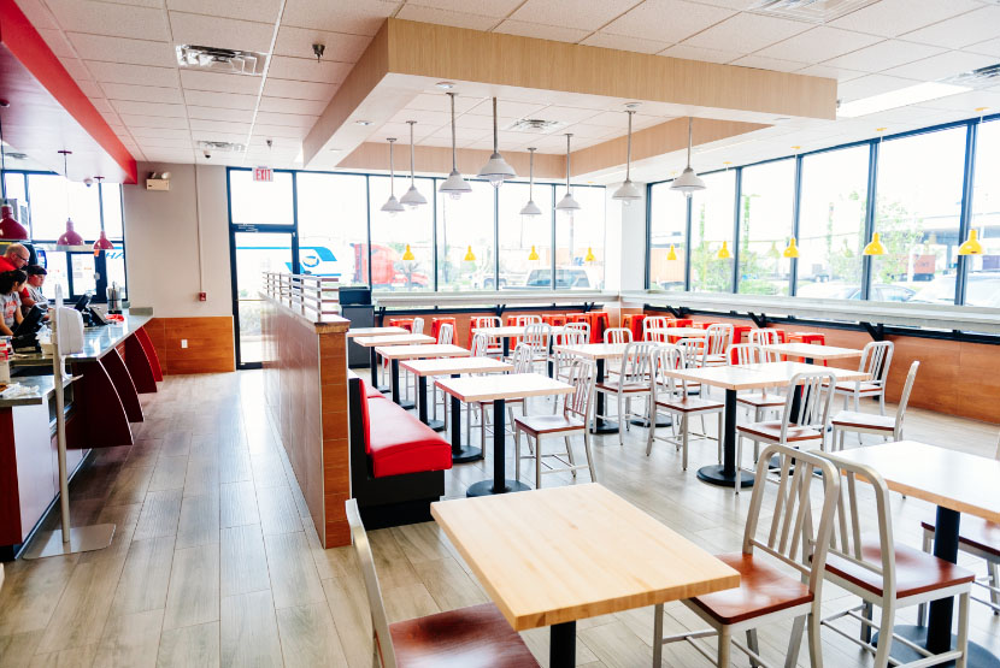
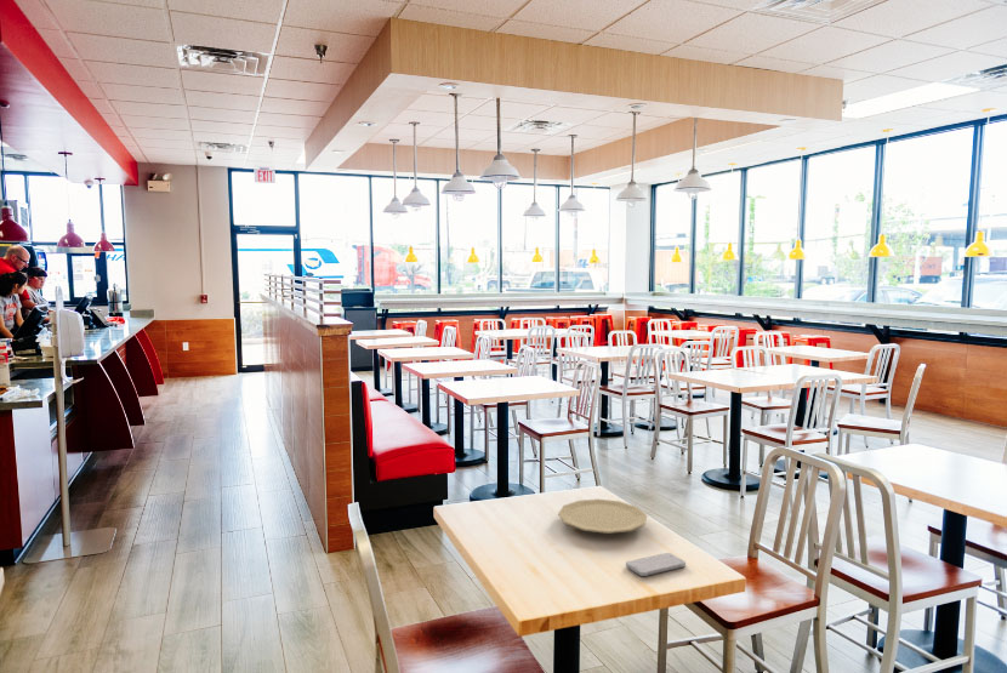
+ plate [557,498,648,535]
+ smartphone [625,552,687,577]
